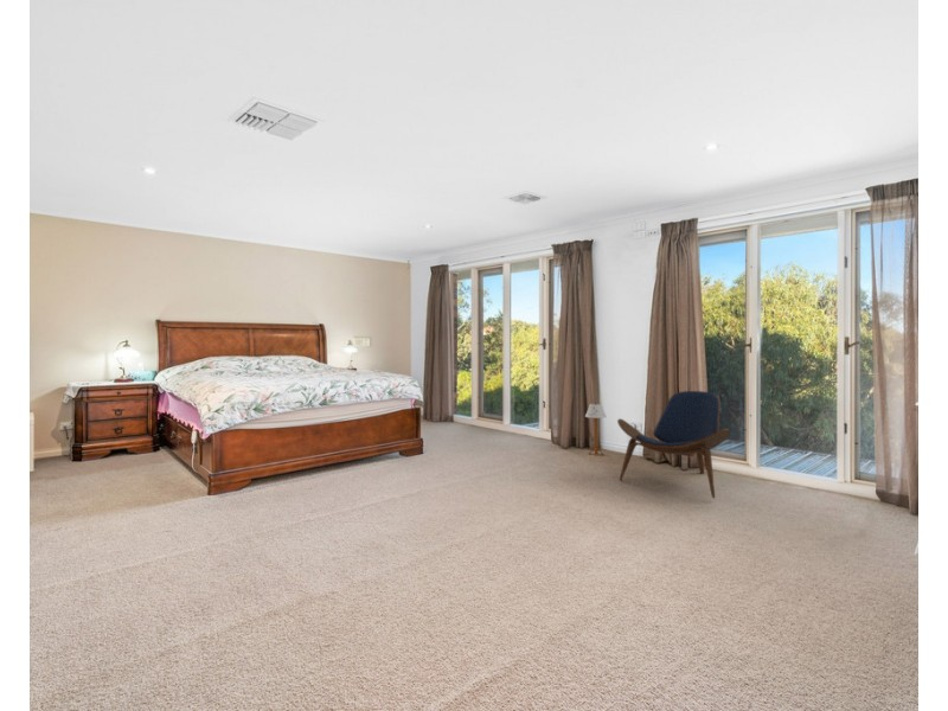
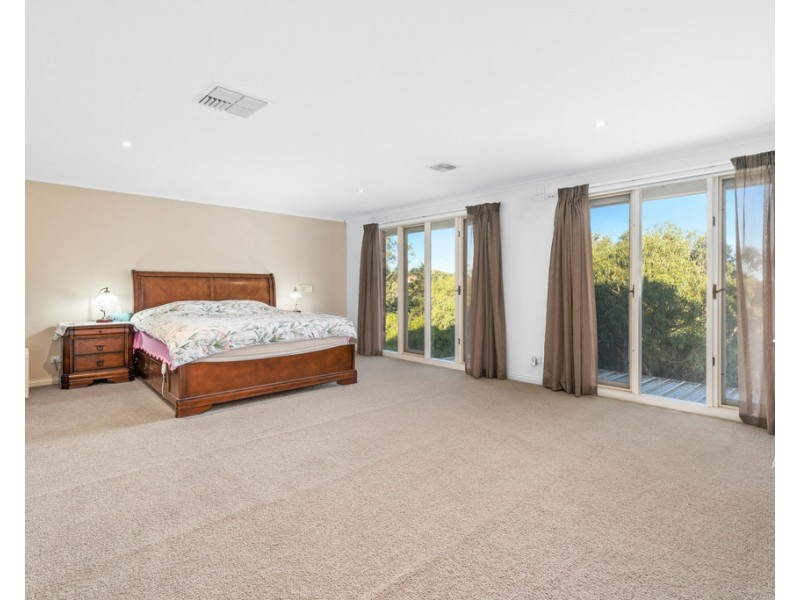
- table lamp [584,402,608,456]
- lounge chair [616,390,731,499]
